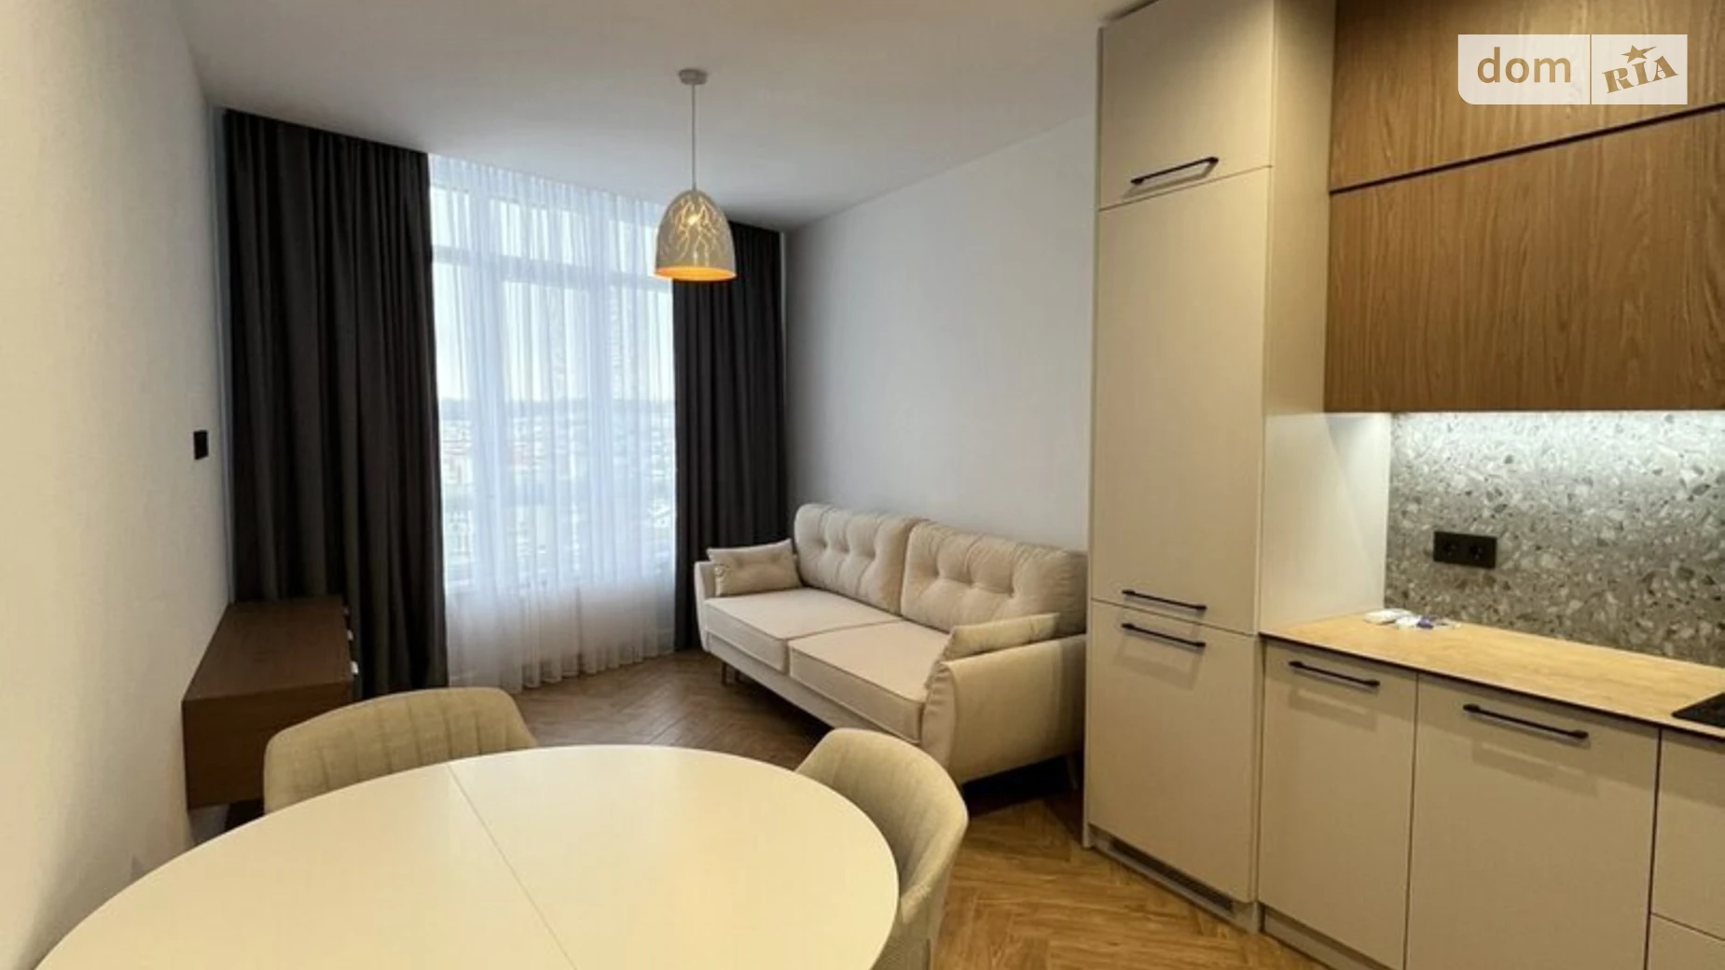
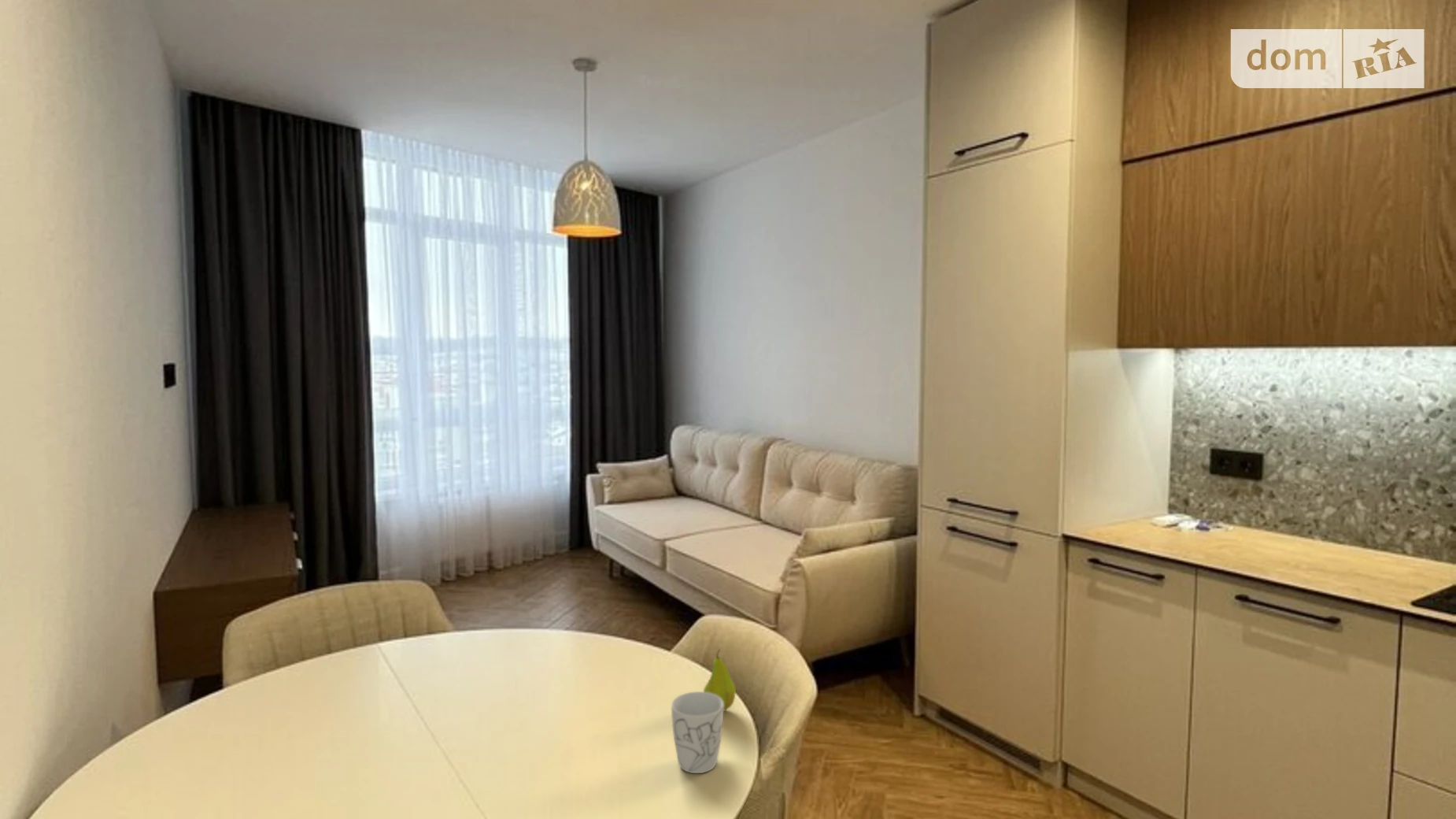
+ mug [671,691,724,774]
+ fruit [703,649,737,712]
